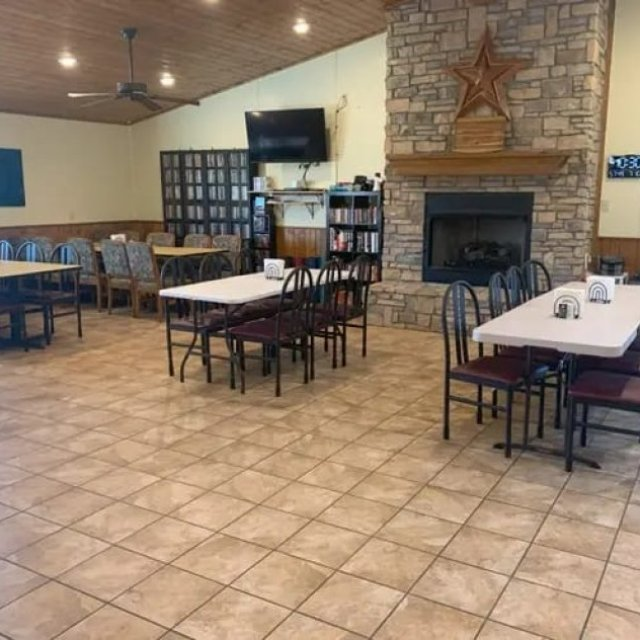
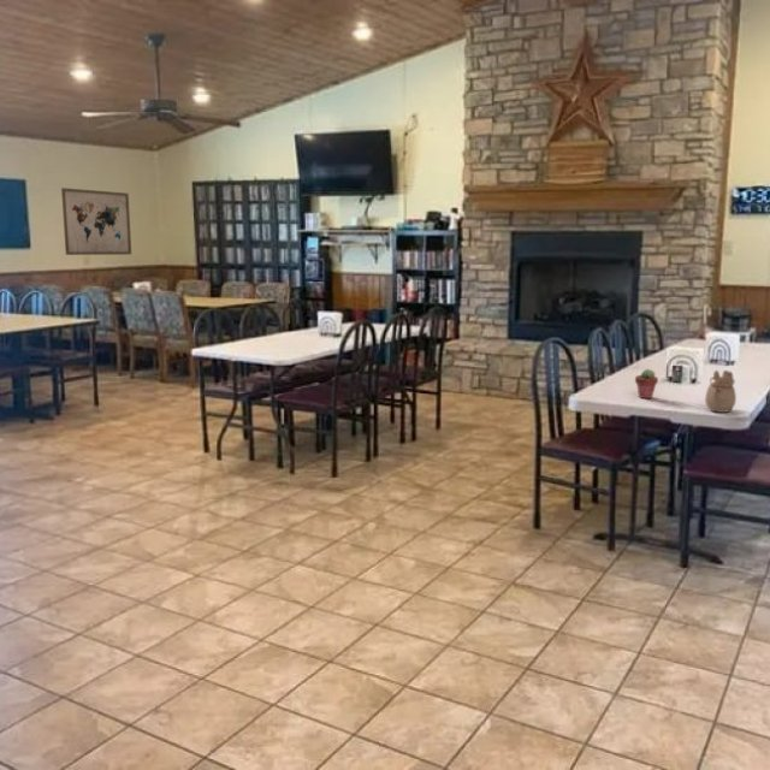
+ potted succulent [634,368,659,399]
+ wall art [60,186,132,256]
+ teapot [704,369,738,414]
